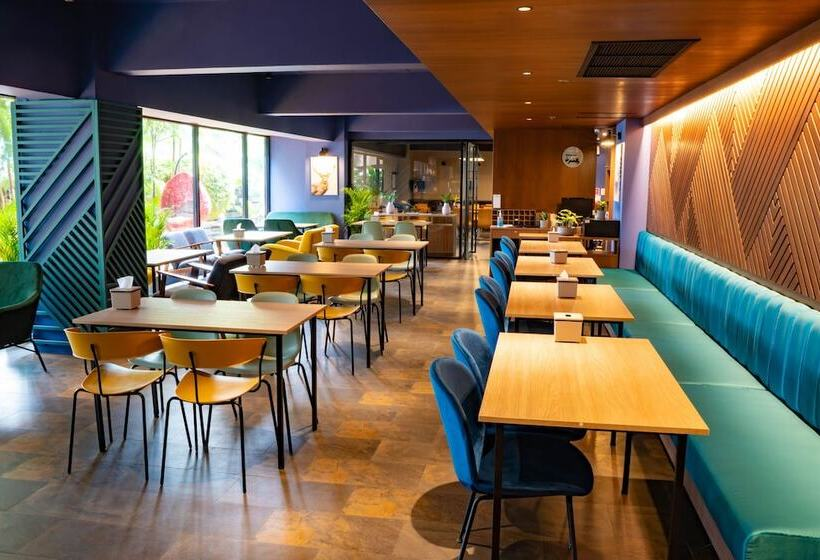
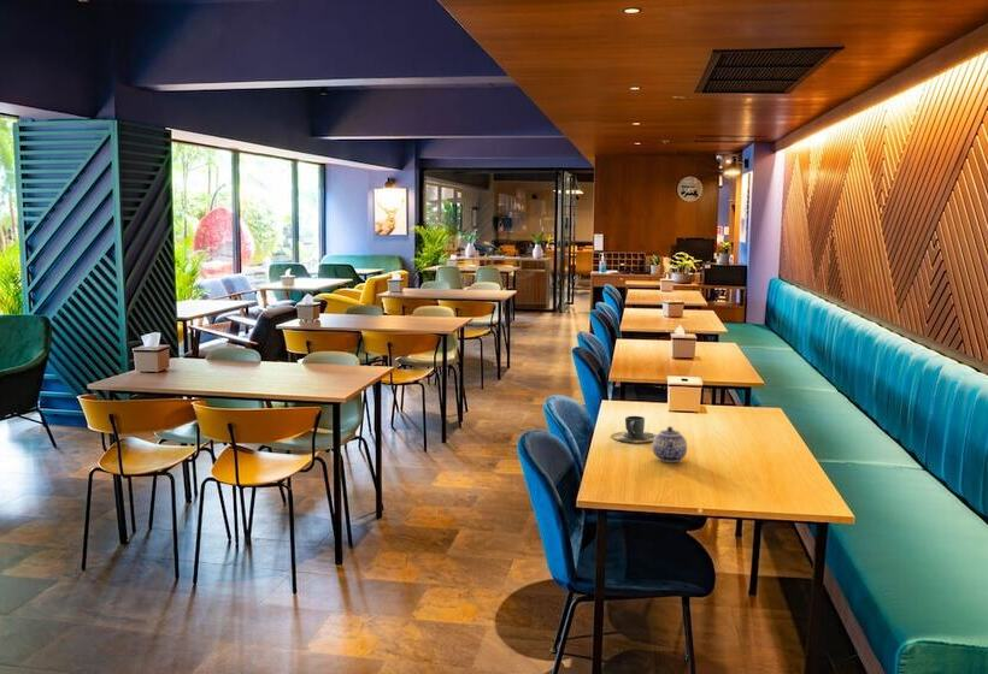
+ teapot [652,425,688,463]
+ cup [610,415,657,443]
